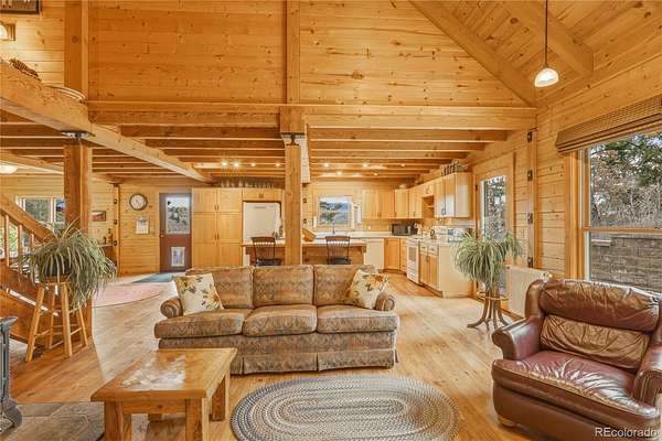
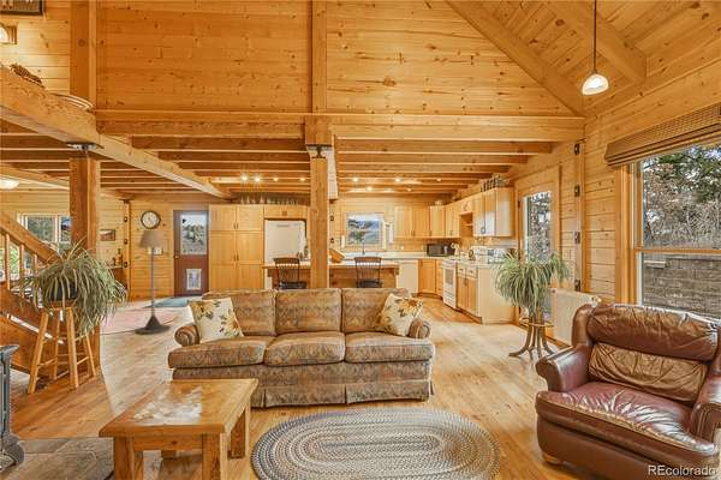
+ floor lamp [135,229,172,335]
